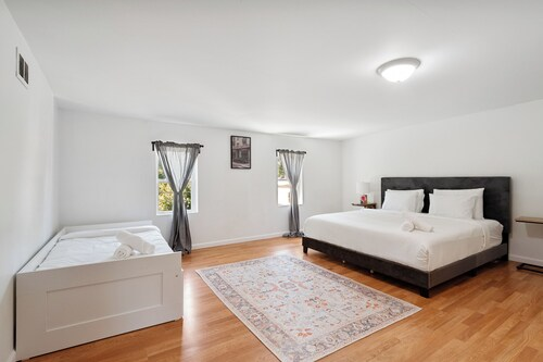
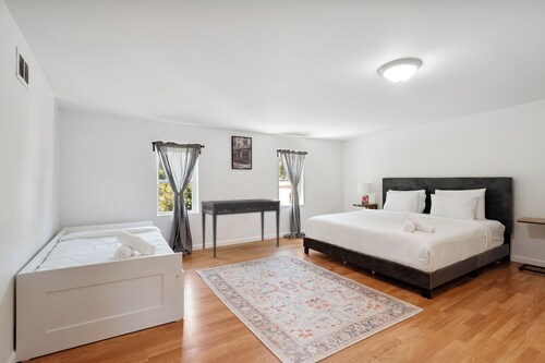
+ desk [201,197,281,258]
